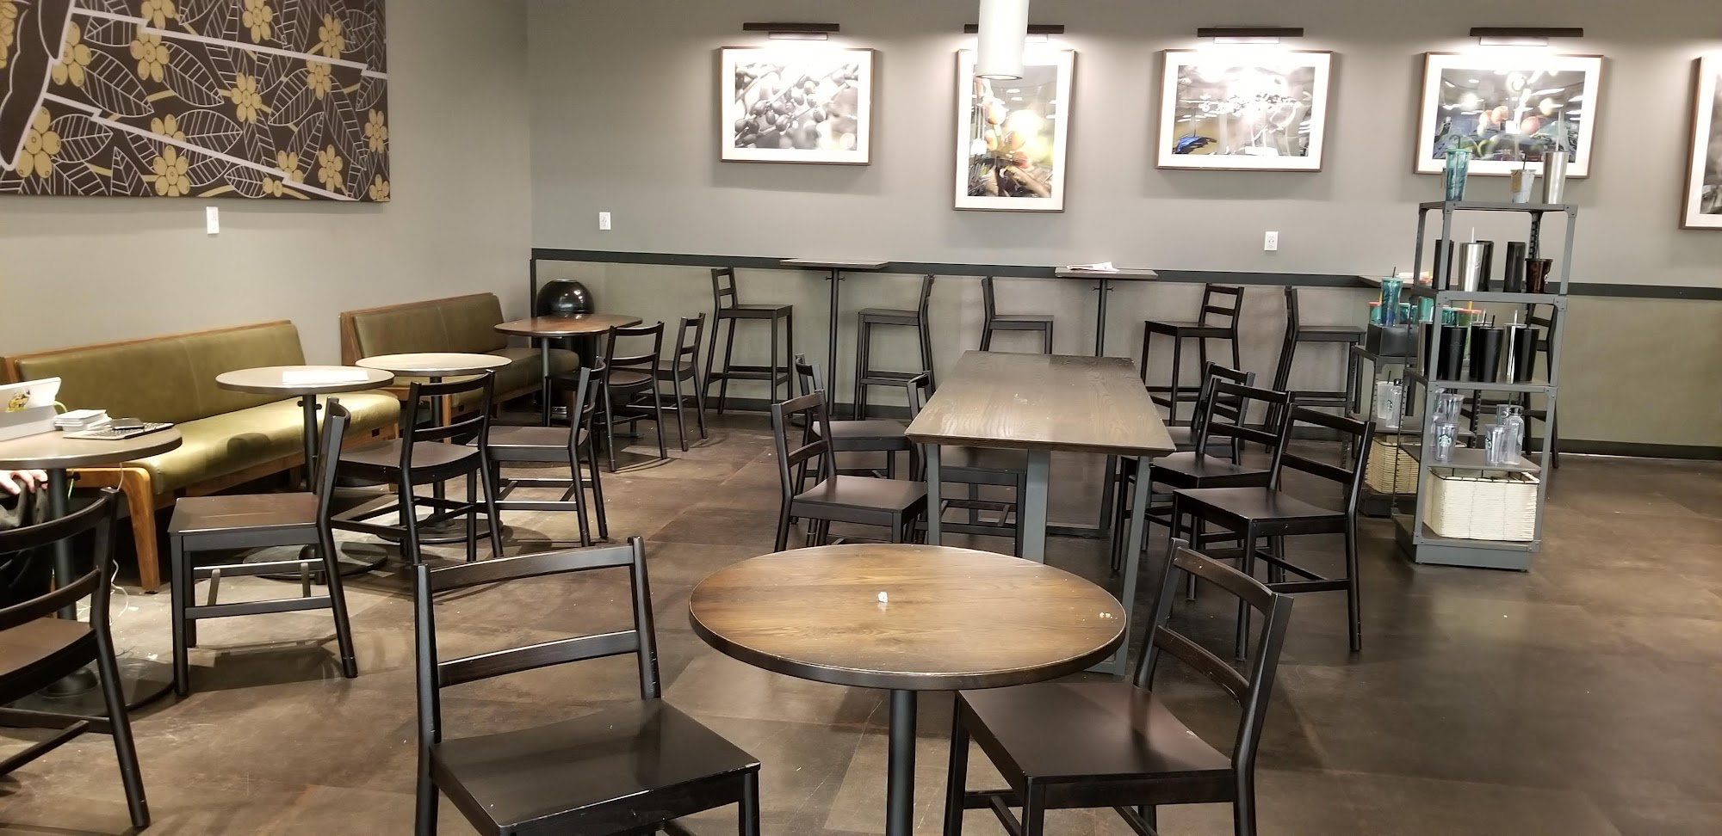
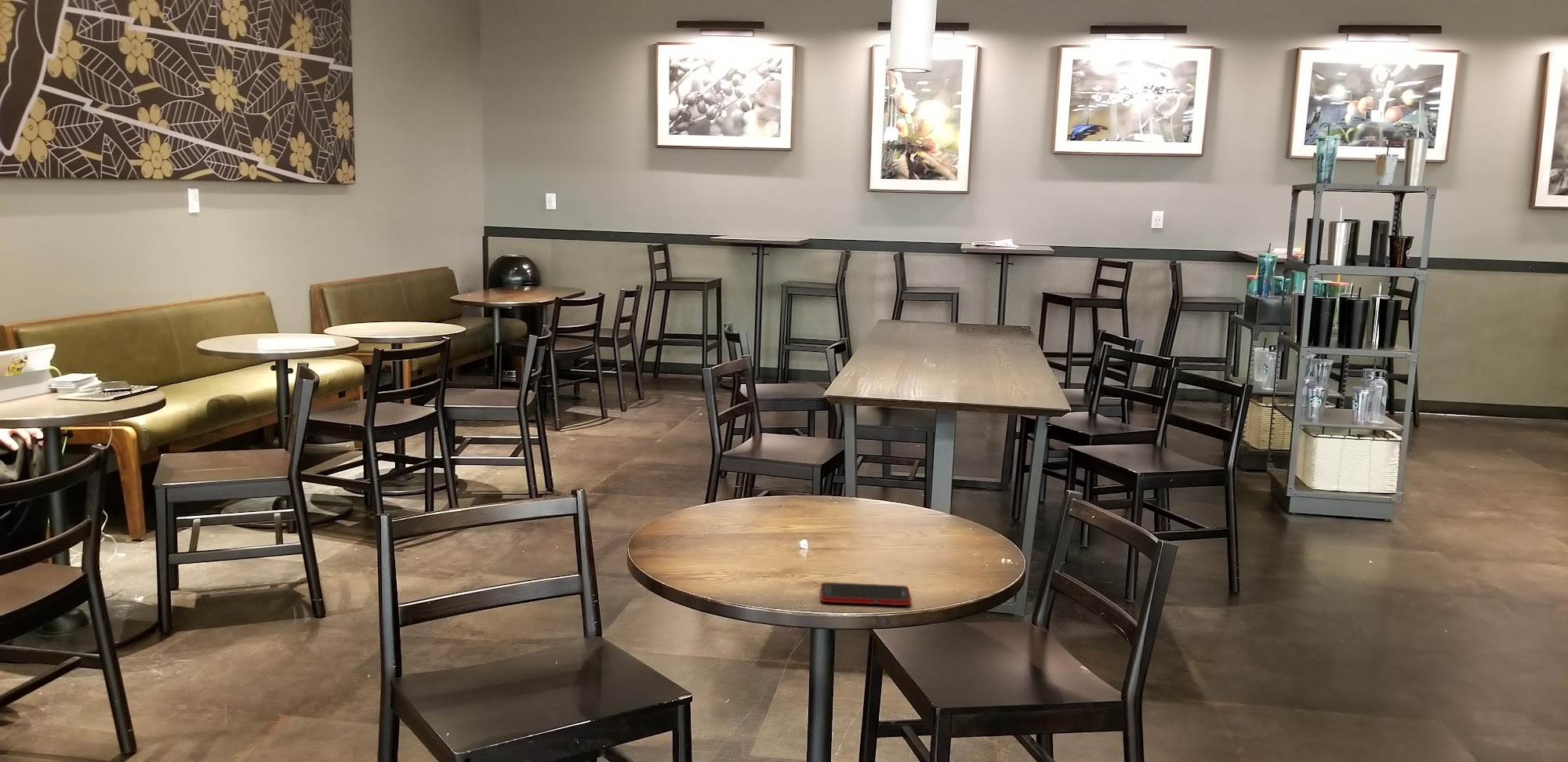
+ cell phone [819,582,912,606]
